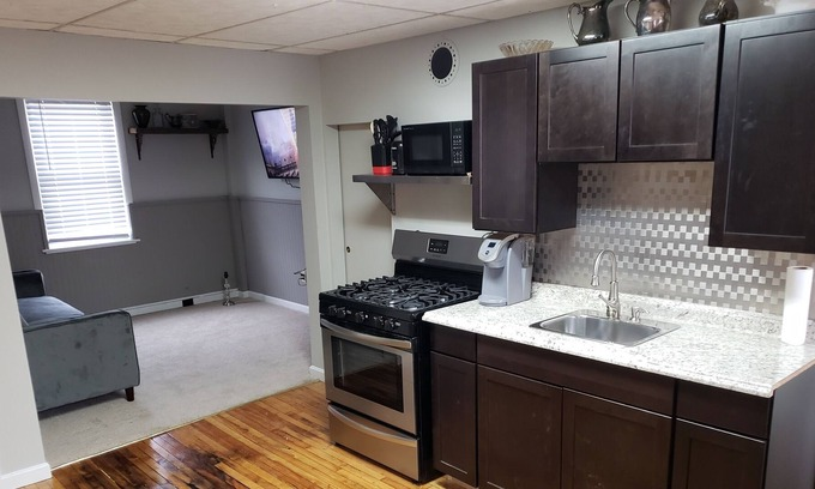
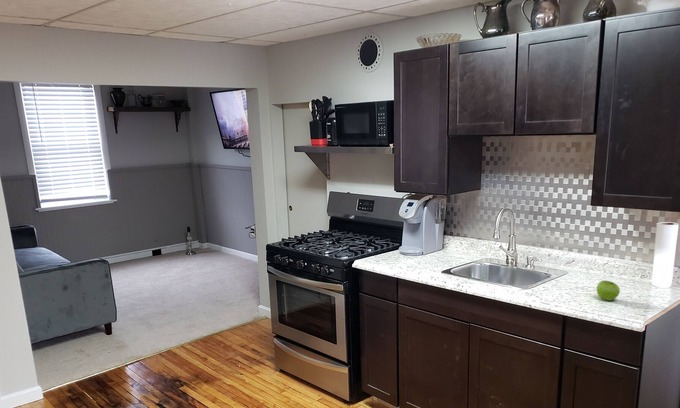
+ fruit [596,279,621,302]
